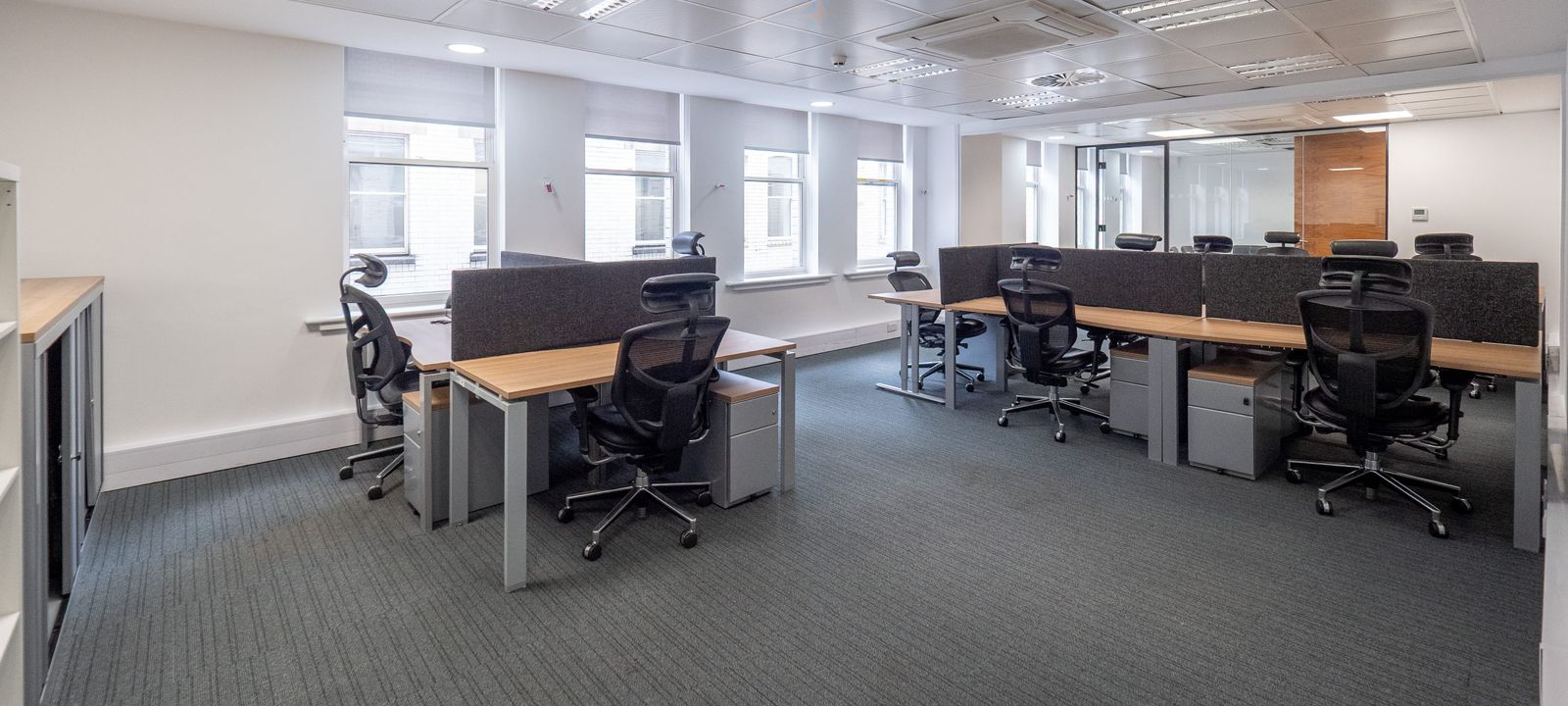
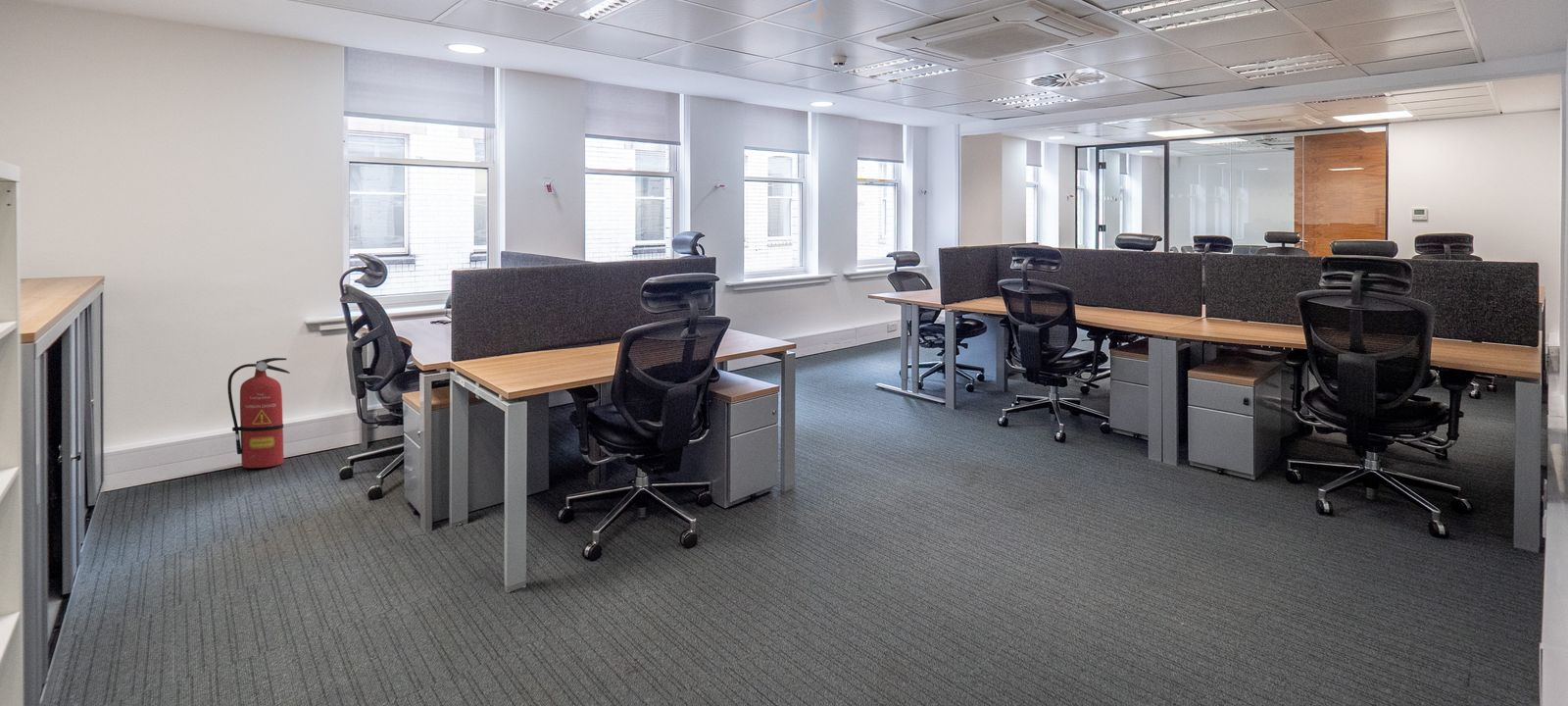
+ fire extinguisher [226,357,291,469]
